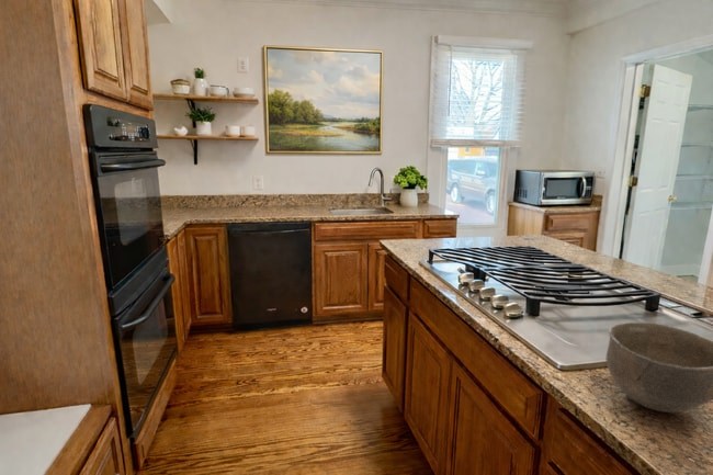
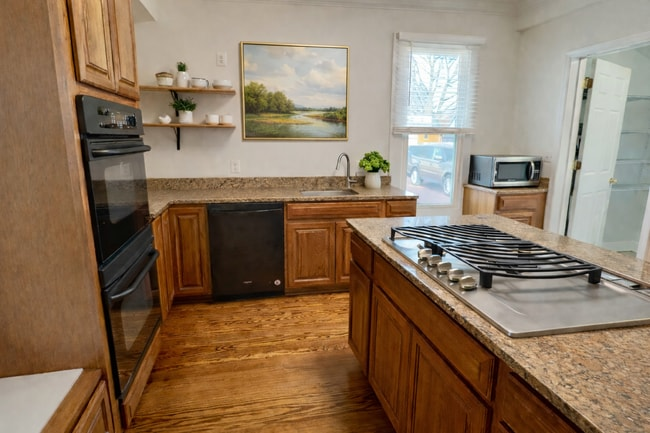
- bowl [606,321,713,414]
